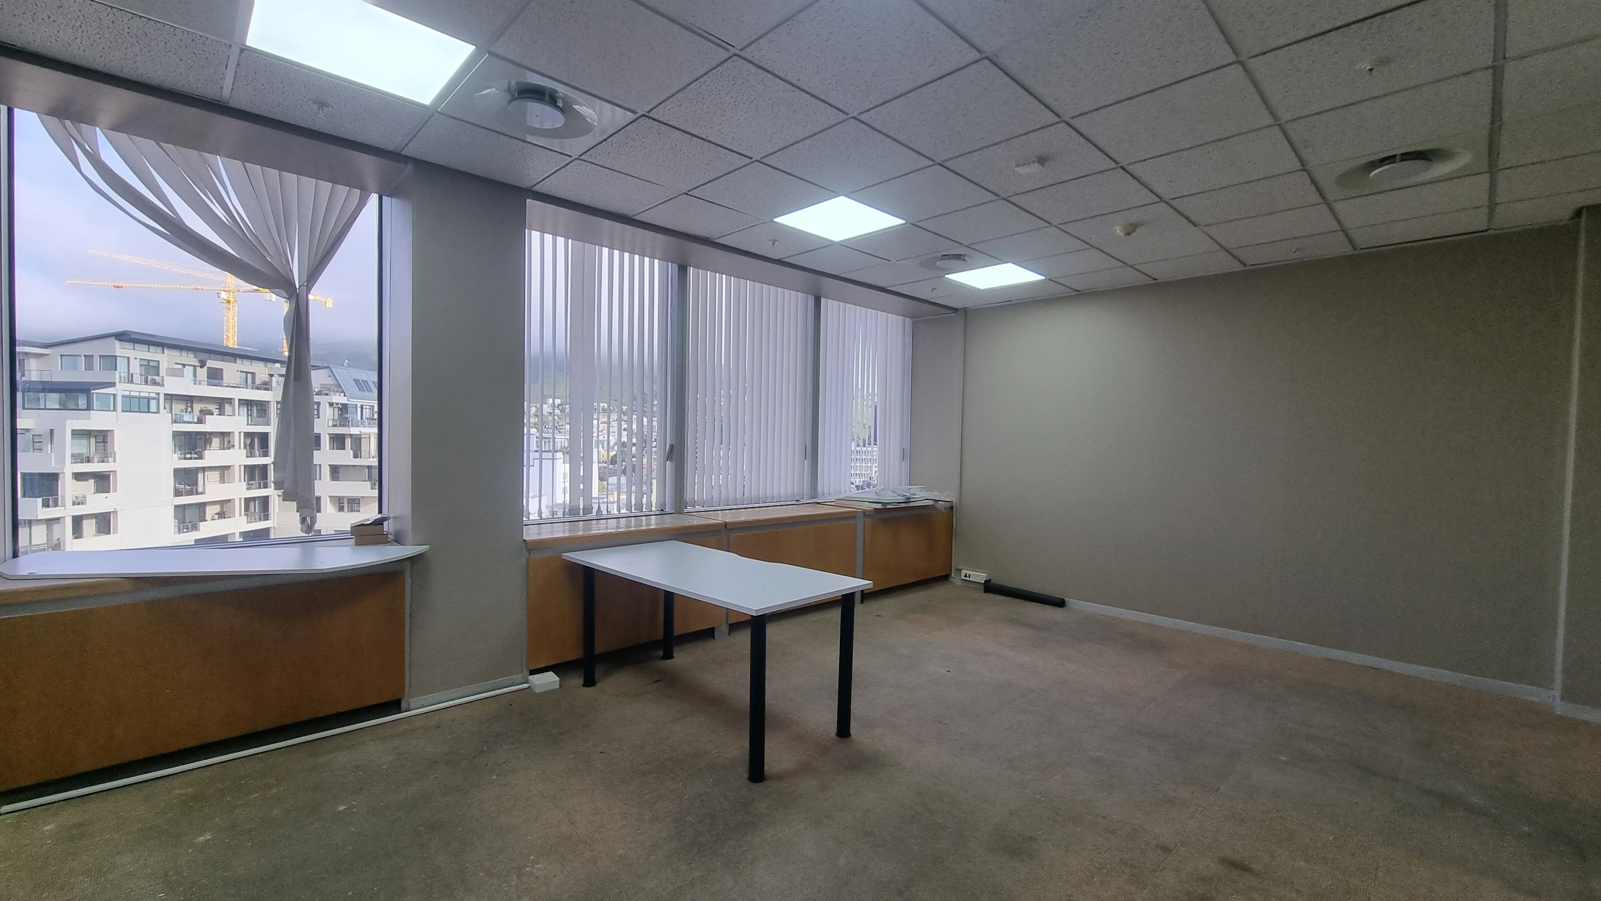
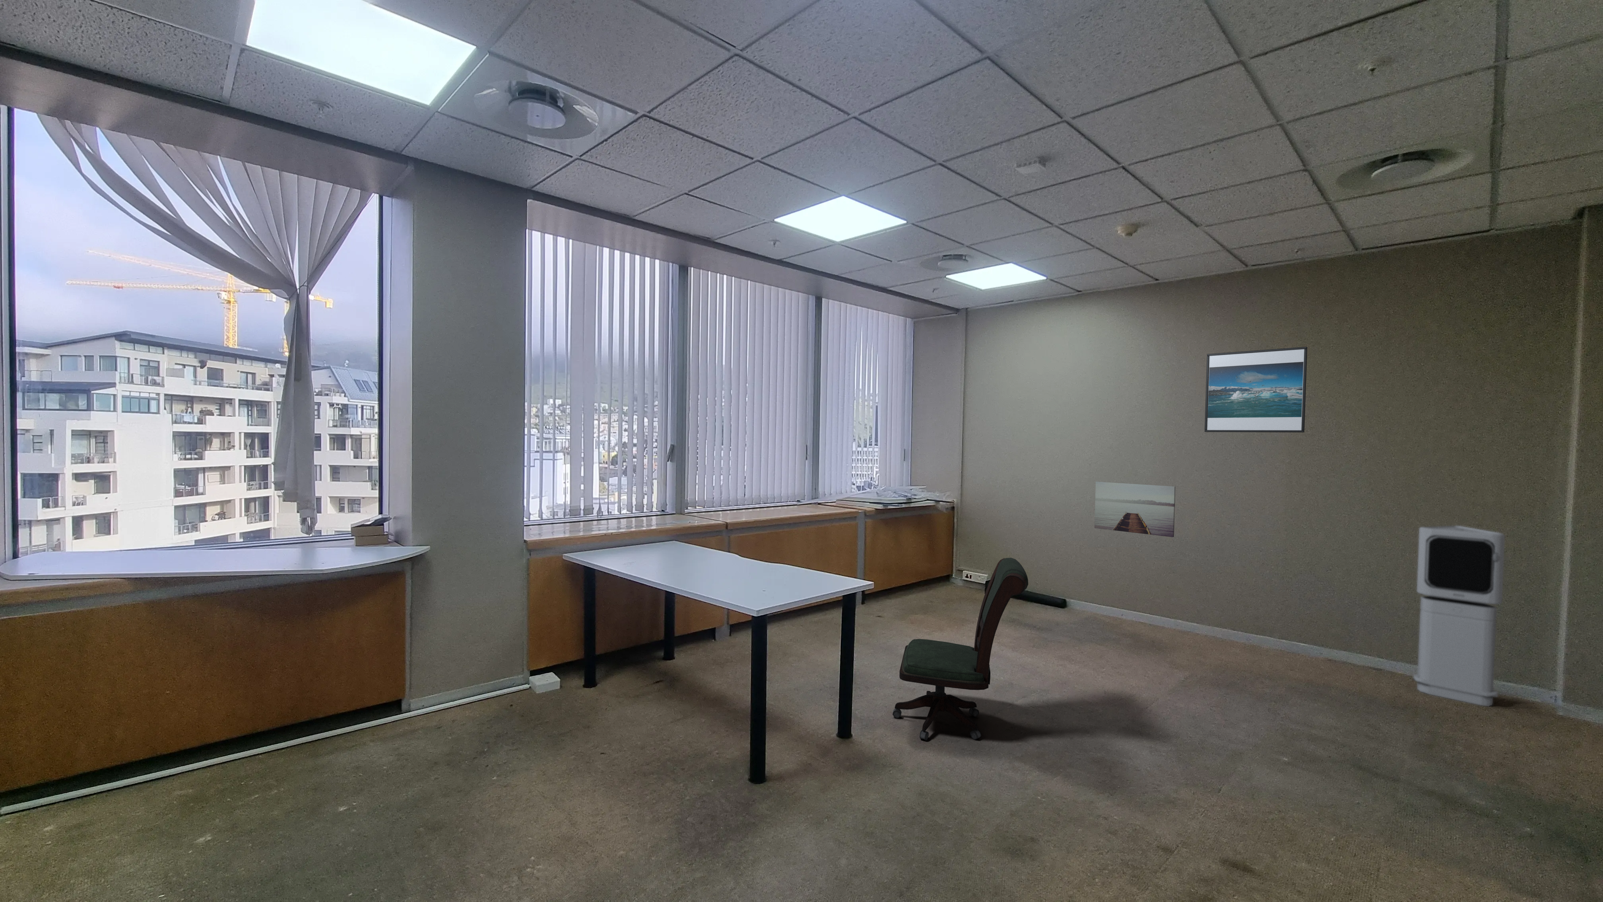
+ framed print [1204,347,1308,433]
+ air purifier [1413,525,1505,707]
+ office chair [892,557,1028,741]
+ wall art [1094,481,1176,537]
